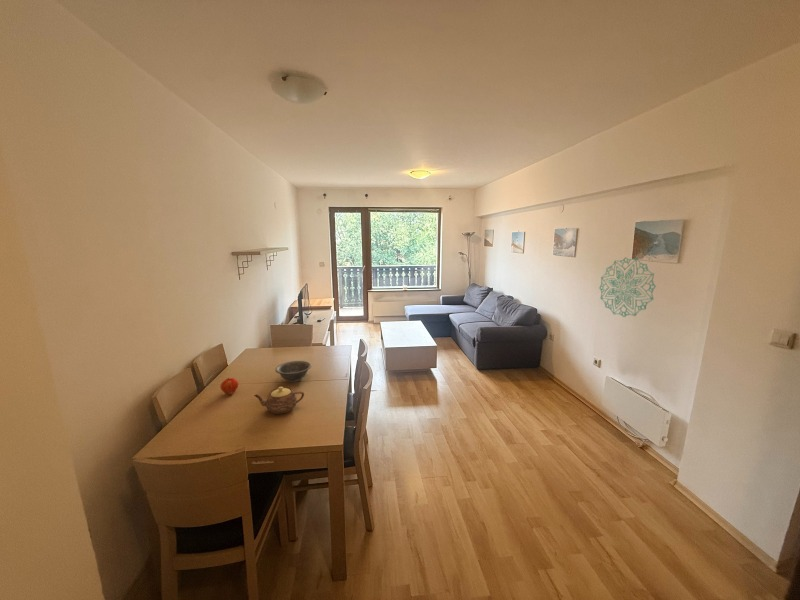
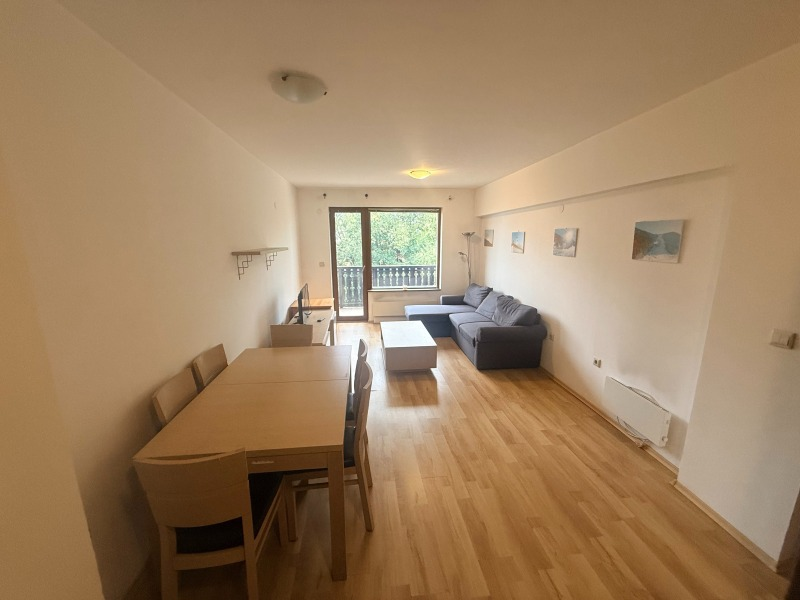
- teapot [253,386,305,415]
- fruit [220,377,240,395]
- decorative bowl [274,360,312,383]
- wall decoration [598,256,657,318]
